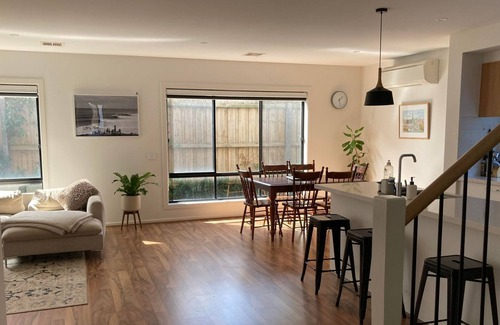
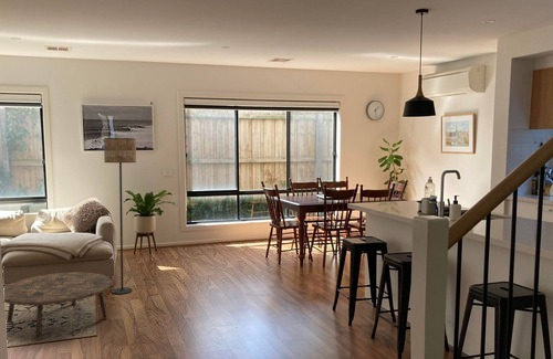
+ coffee table [2,271,113,341]
+ floor lamp [103,137,137,295]
